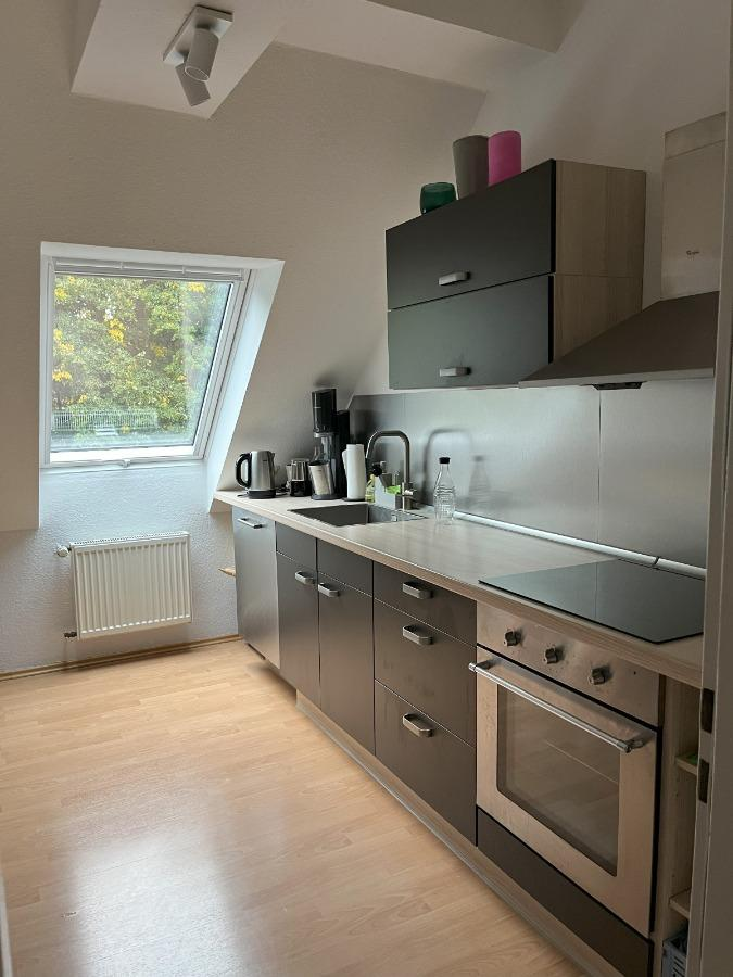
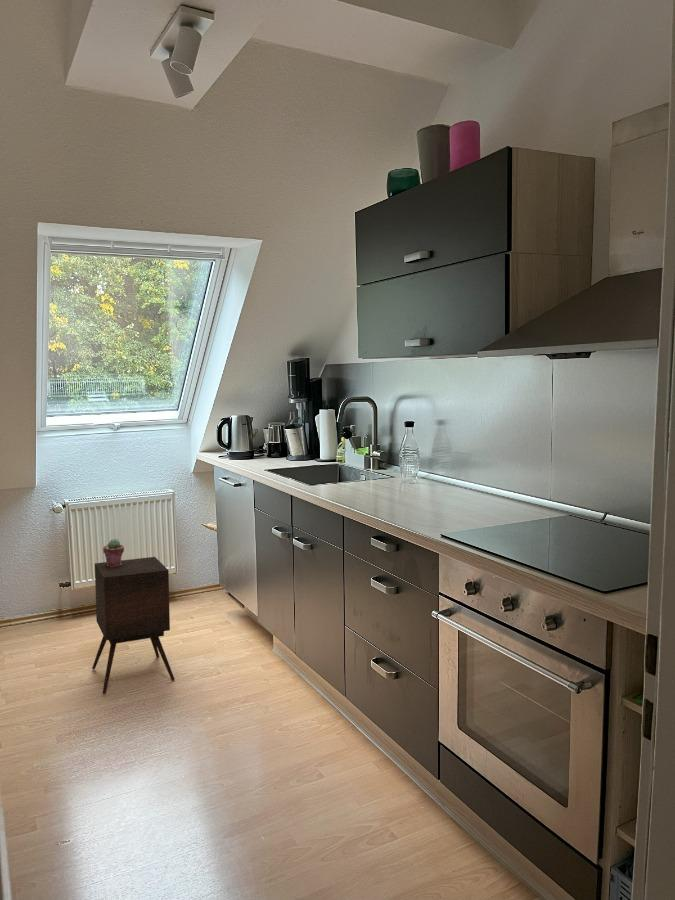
+ potted succulent [102,538,125,567]
+ side table [91,556,175,695]
